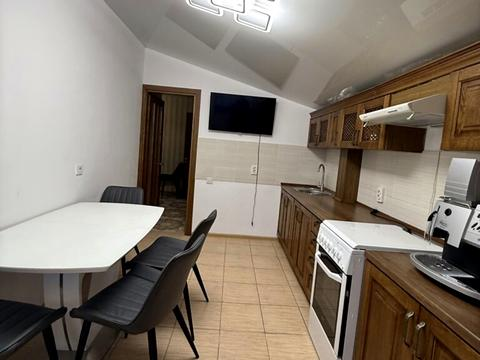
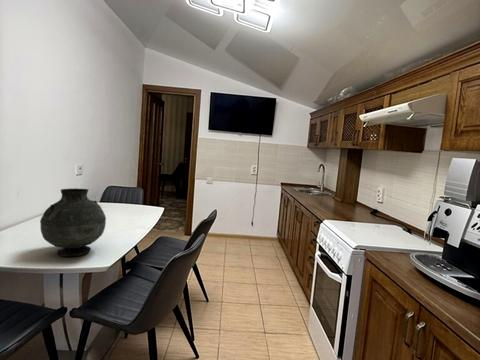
+ vase [39,187,107,257]
